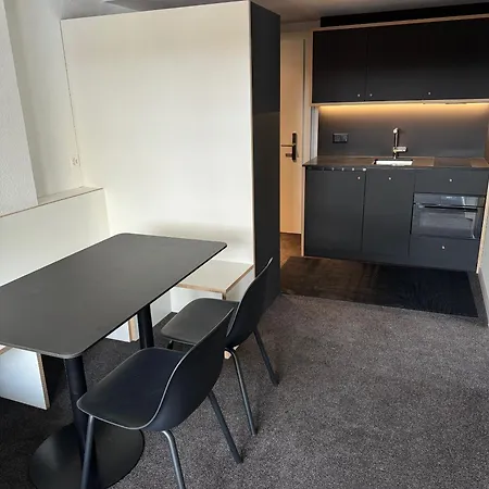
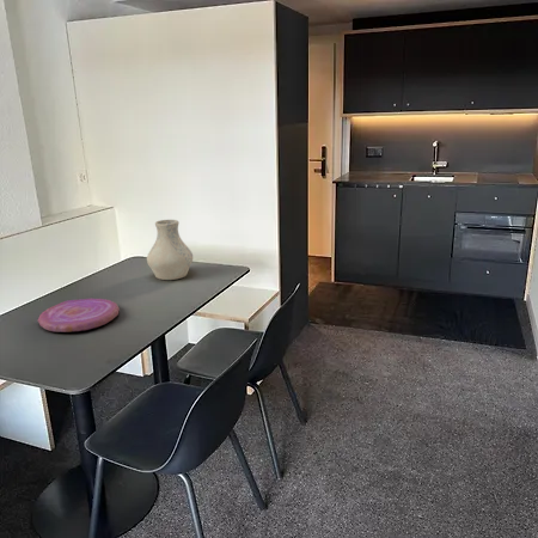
+ vase [146,219,194,281]
+ plate [37,298,121,334]
